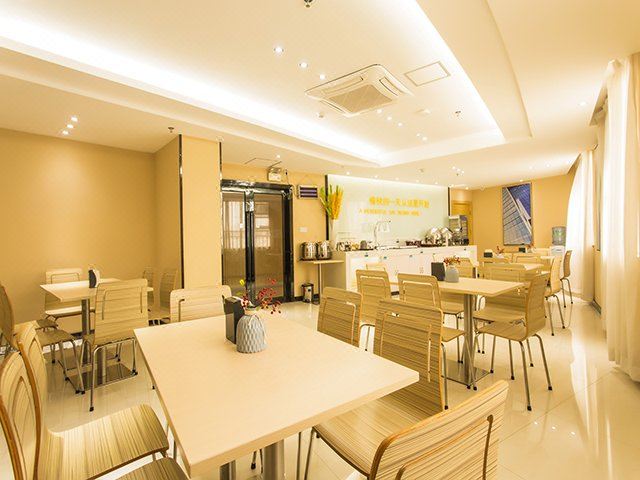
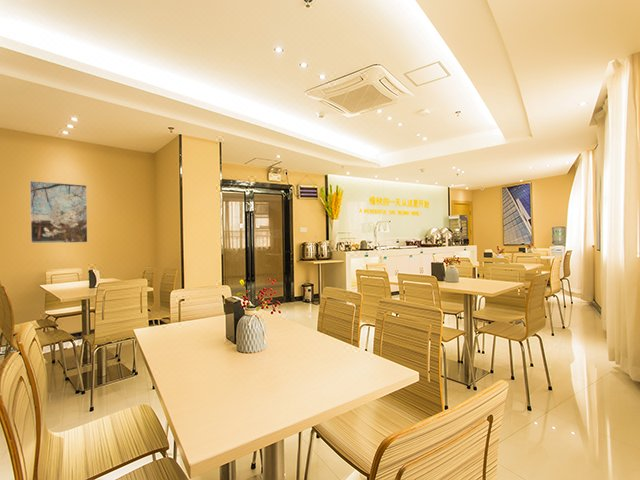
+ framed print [29,180,89,244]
